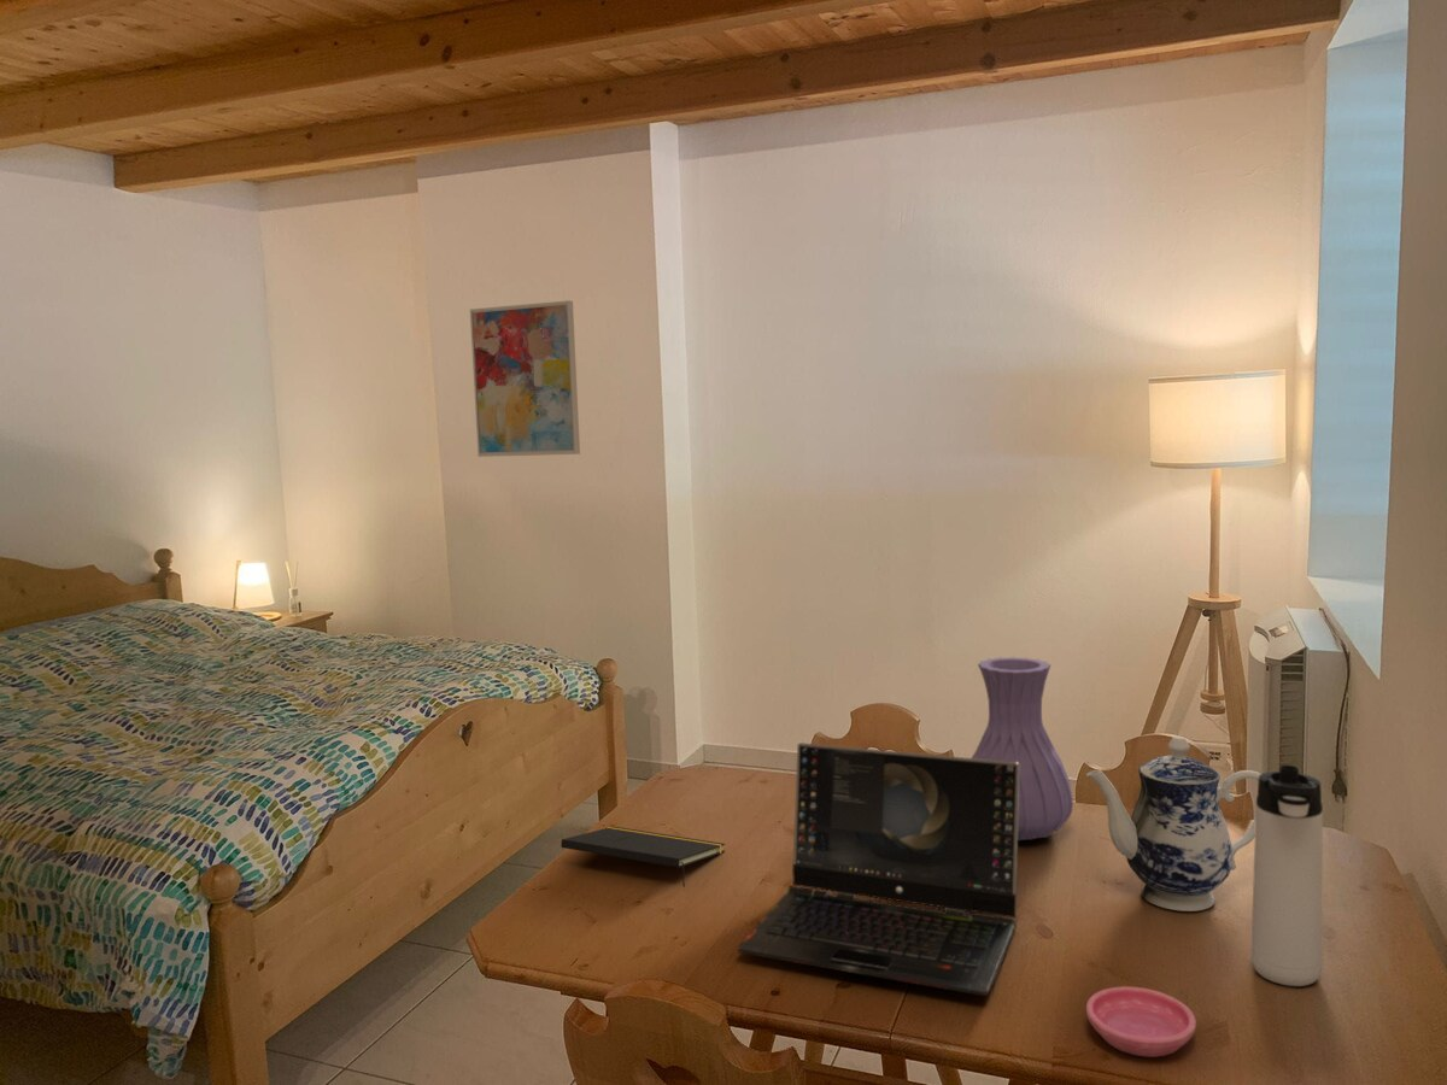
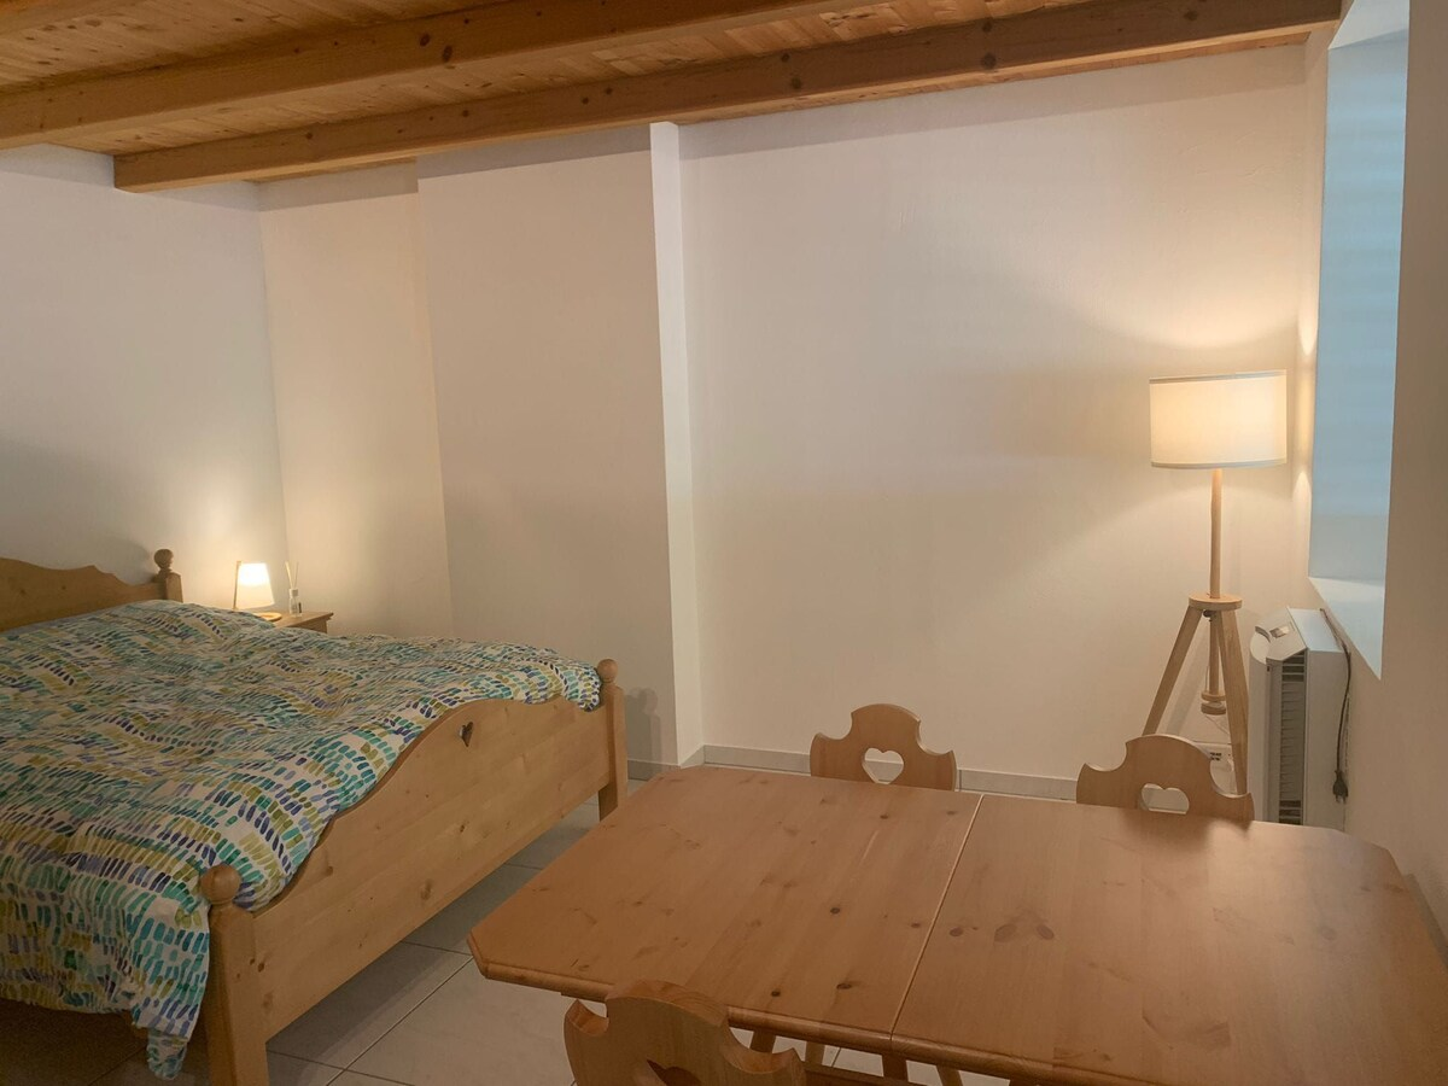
- saucer [1085,985,1197,1058]
- thermos bottle [1250,764,1324,987]
- laptop computer [736,741,1019,997]
- teapot [1085,735,1263,913]
- vase [971,656,1074,841]
- wall art [469,299,581,458]
- notepad [560,826,726,887]
